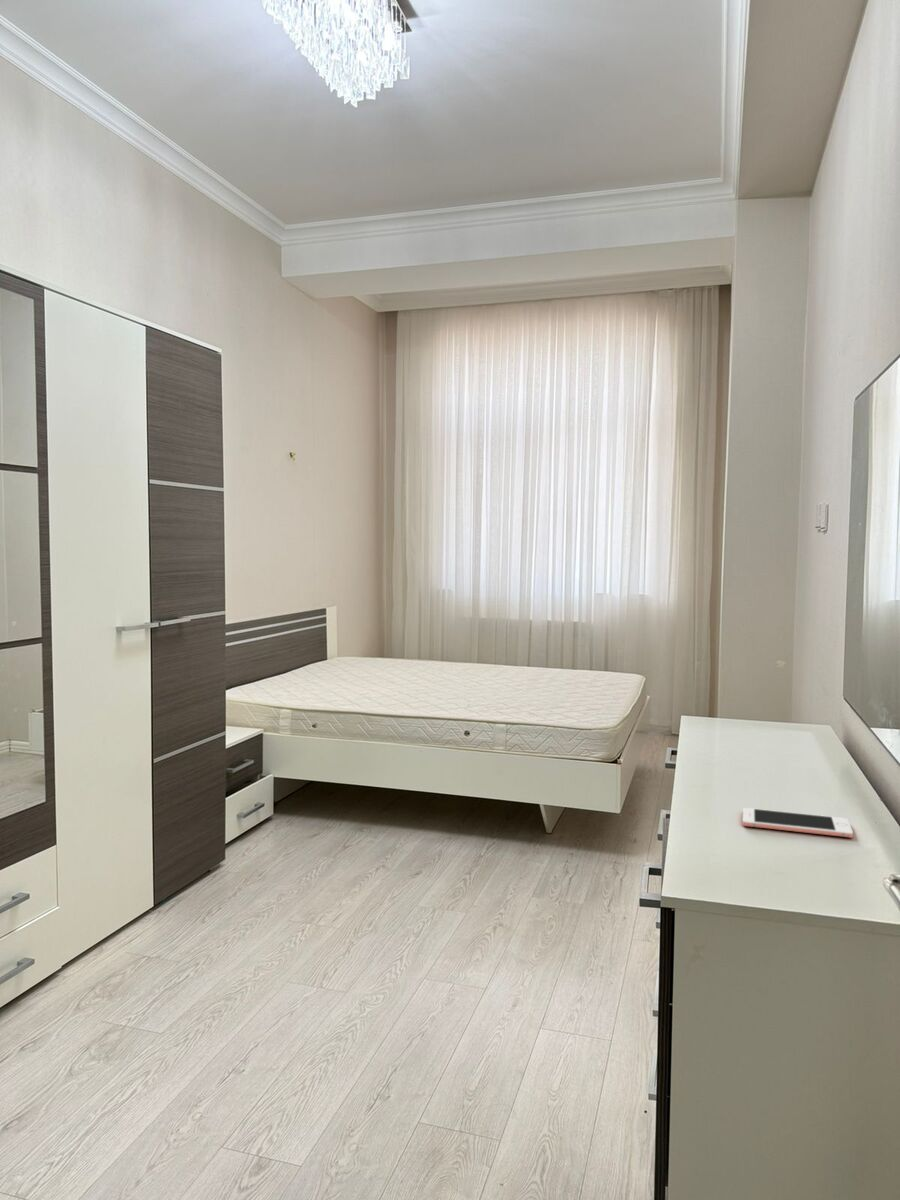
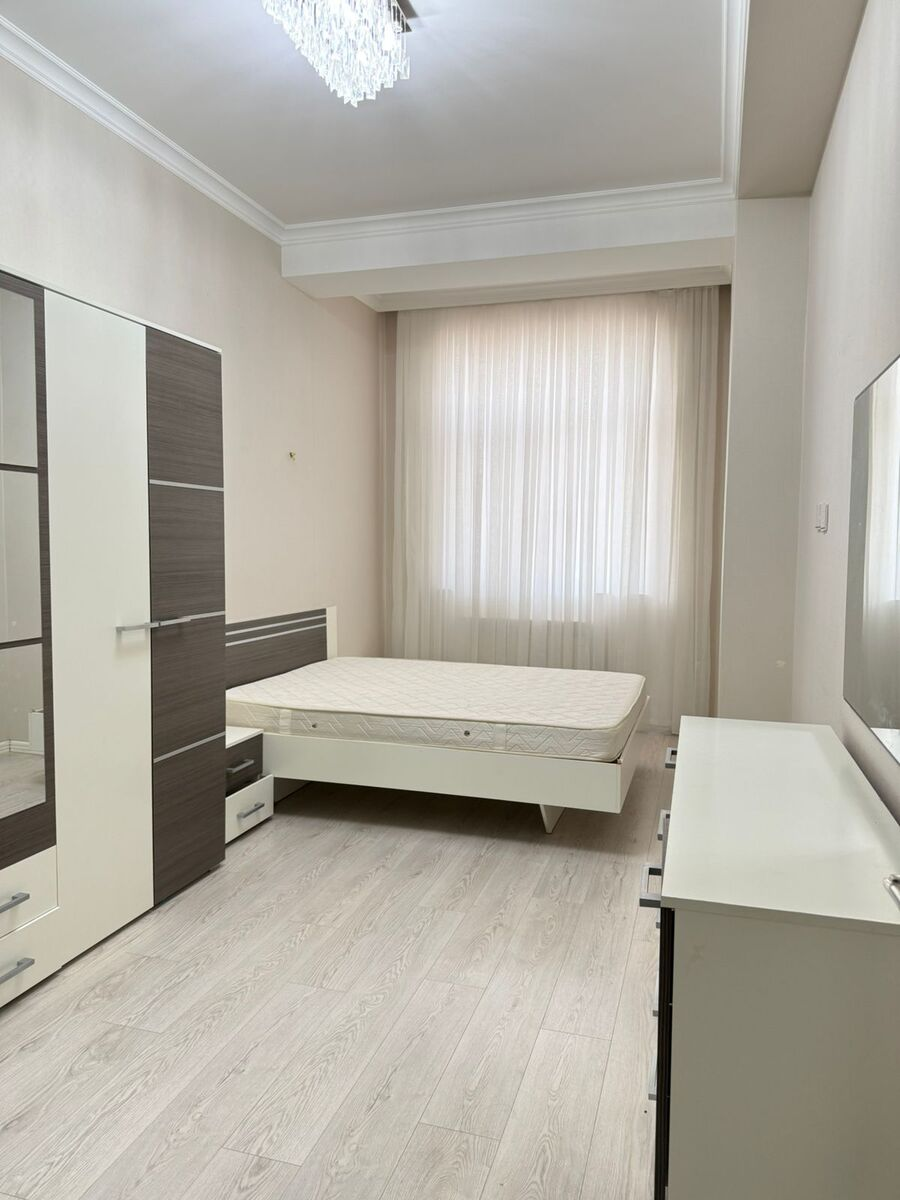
- cell phone [742,807,854,839]
